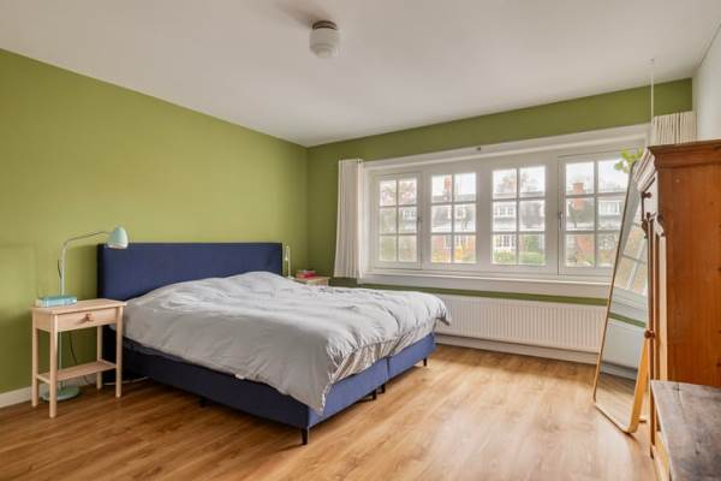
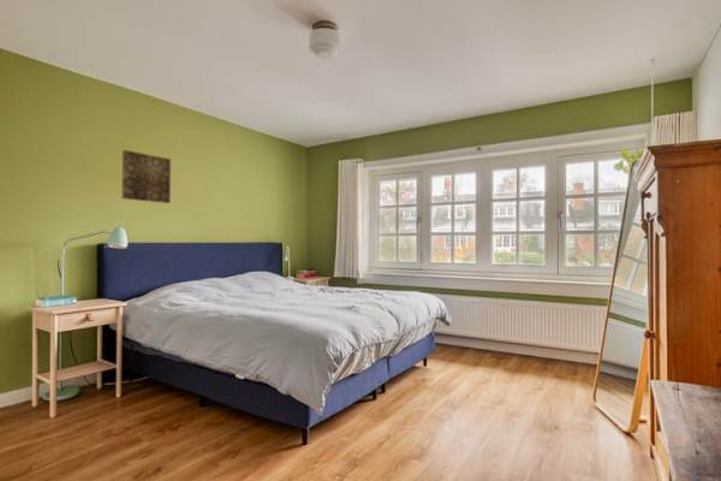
+ wall art [121,149,172,204]
